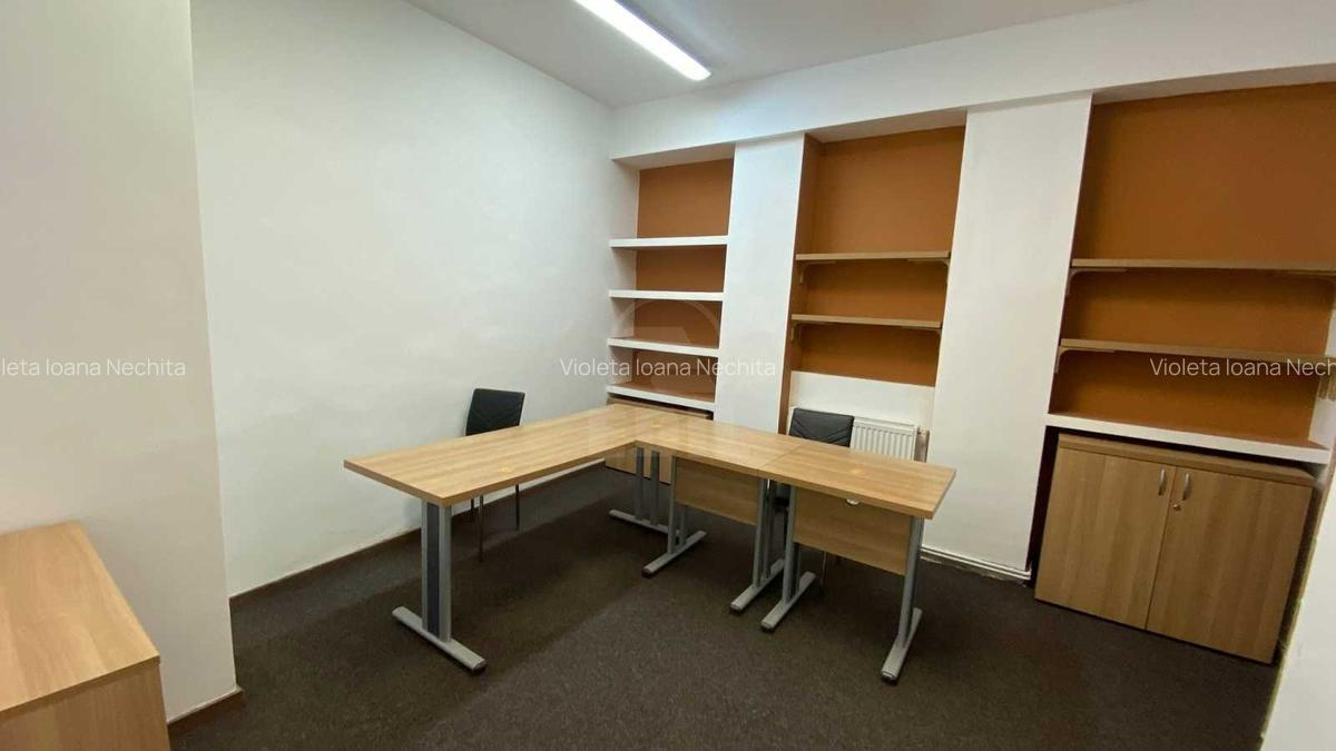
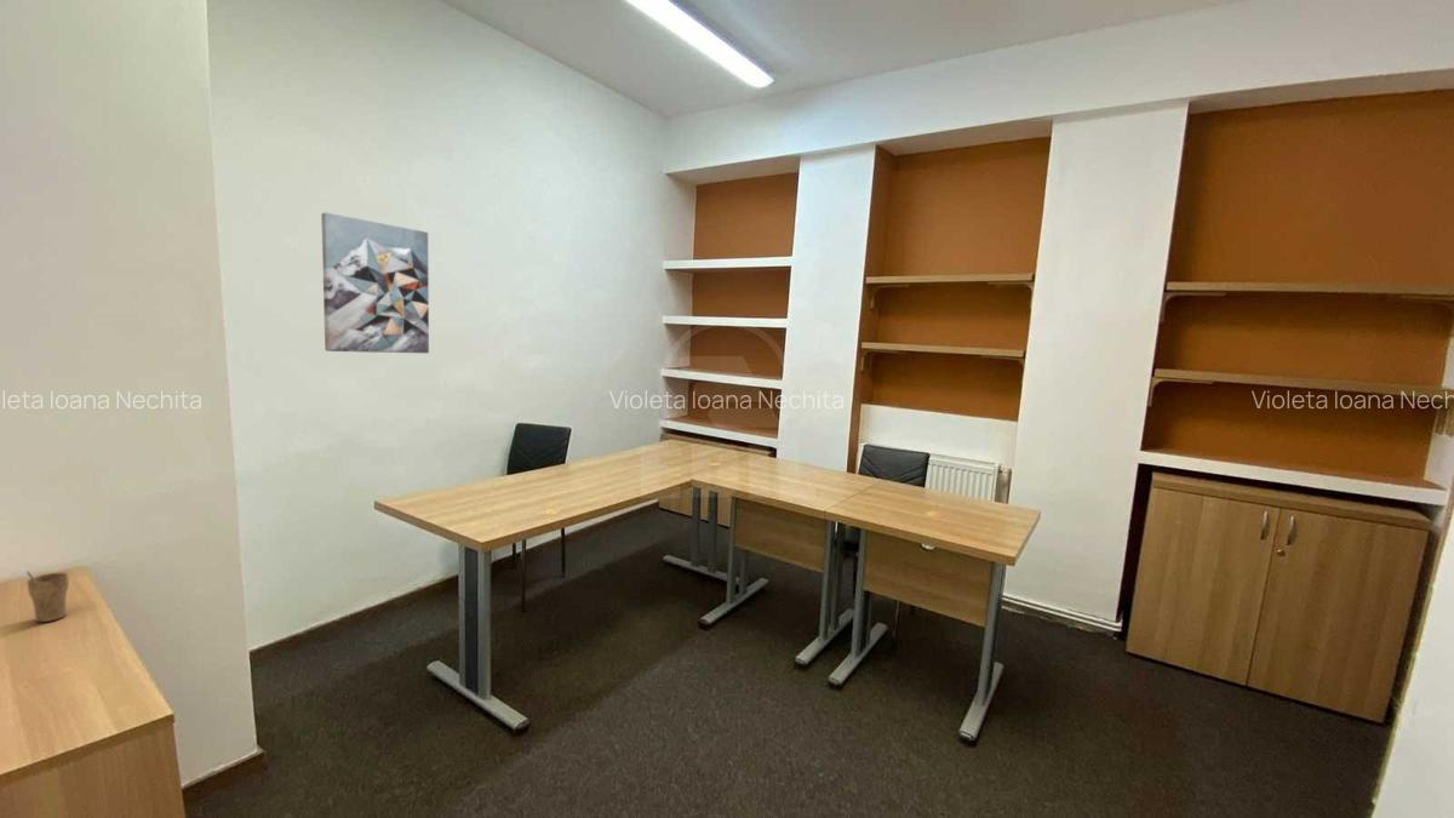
+ wall art [320,212,430,354]
+ cup [25,571,70,623]
